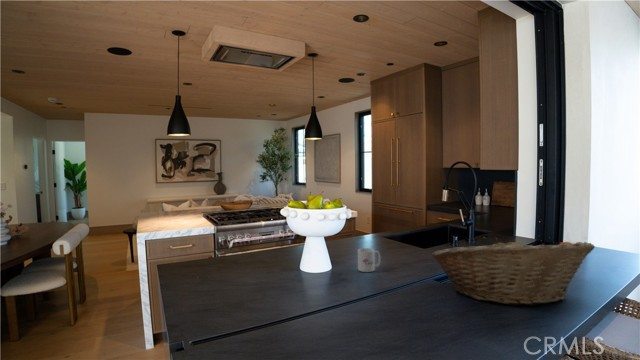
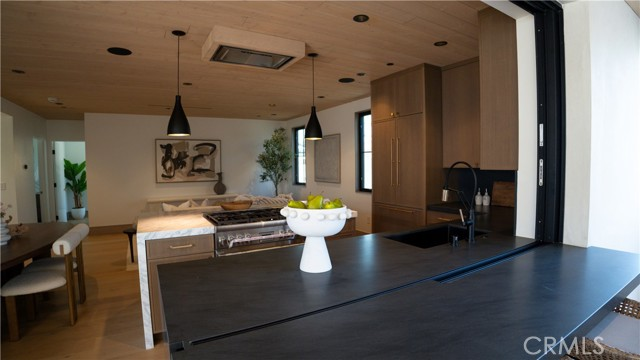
- mug [357,247,381,273]
- fruit basket [431,236,596,307]
